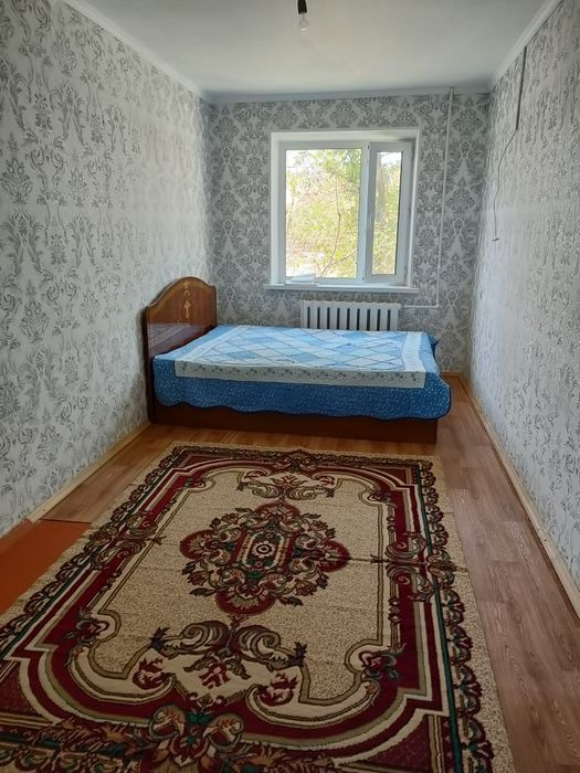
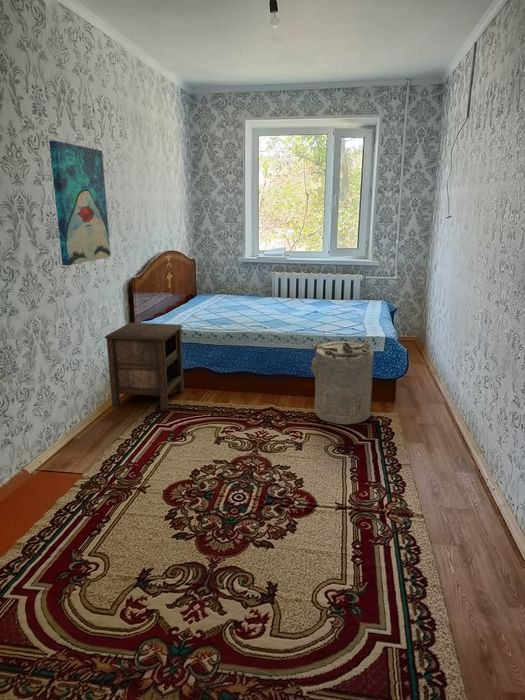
+ wall art [48,140,112,266]
+ laundry hamper [309,341,374,425]
+ nightstand [103,322,185,411]
